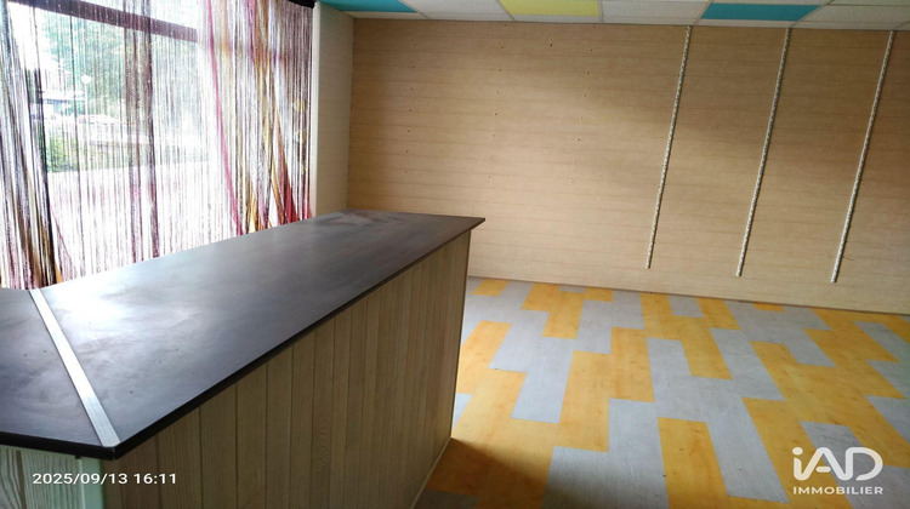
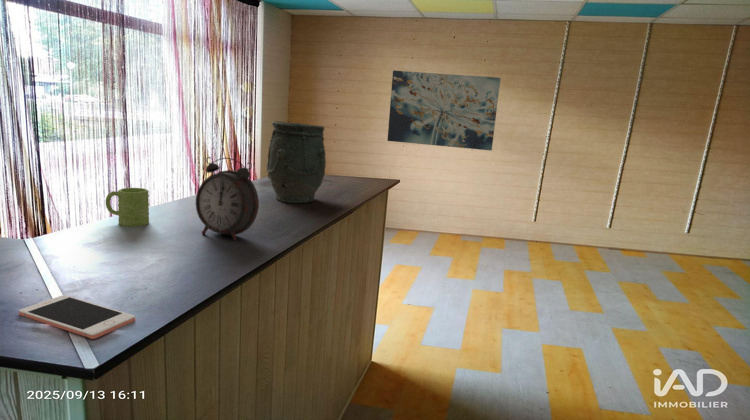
+ vase [266,120,327,204]
+ wall art [386,69,501,152]
+ mug [105,187,150,228]
+ alarm clock [195,156,260,242]
+ cell phone [18,294,136,340]
